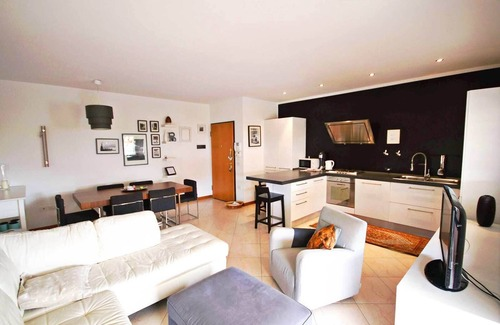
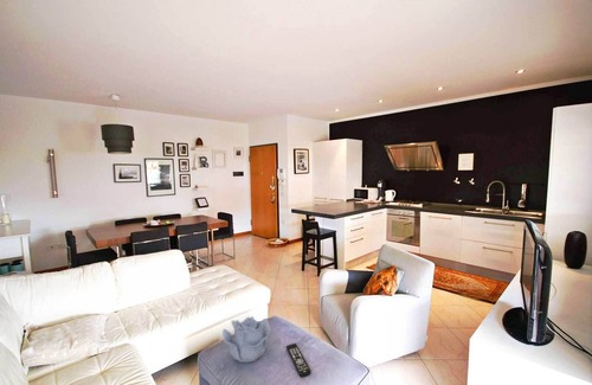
+ remote control [285,342,313,379]
+ decorative bowl [221,315,274,364]
